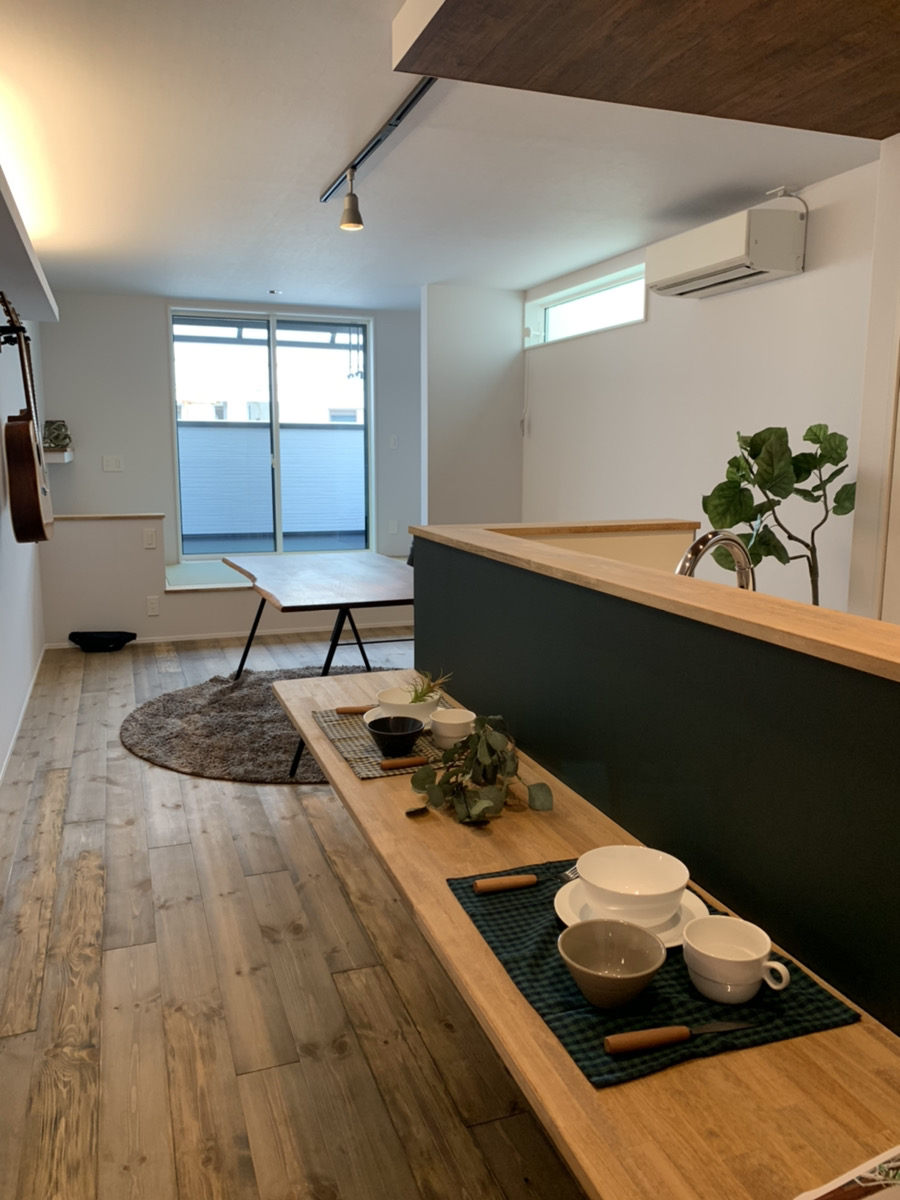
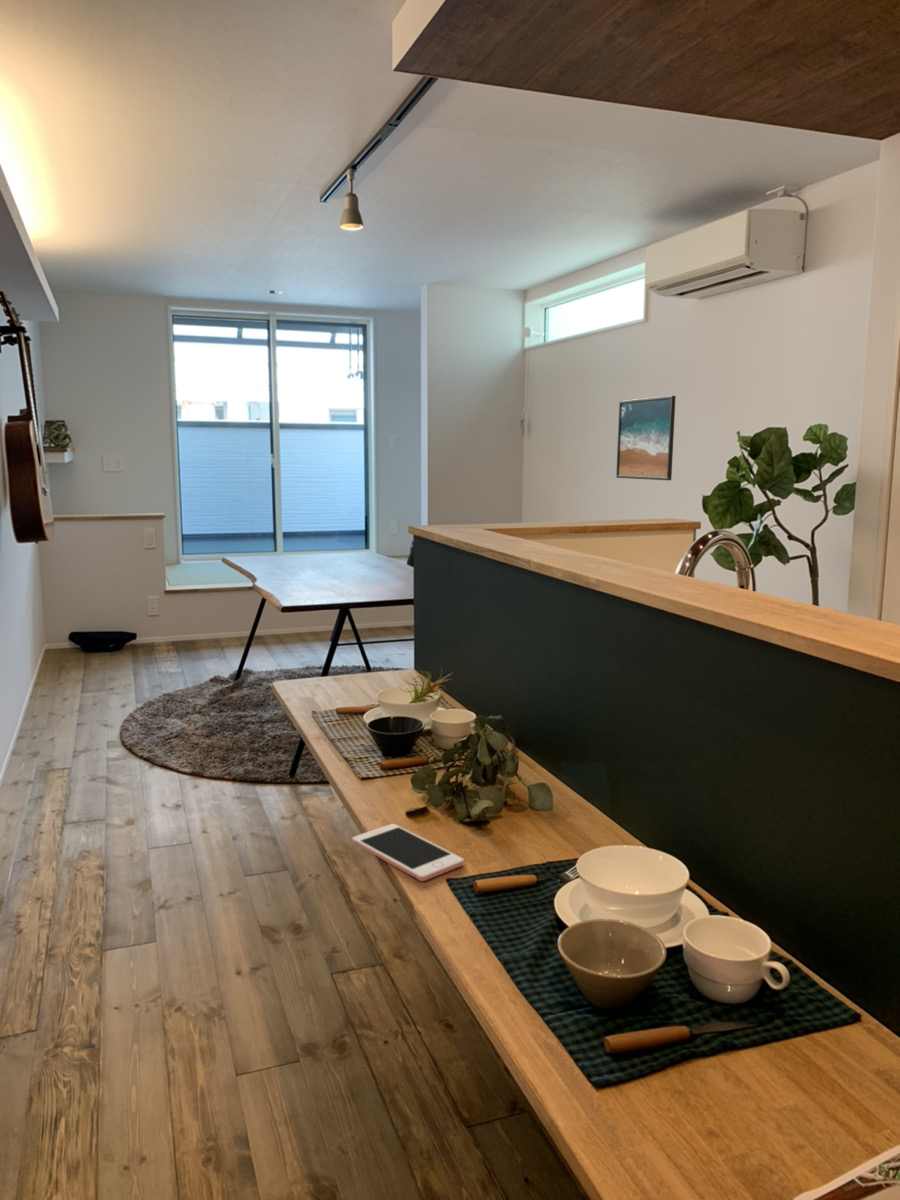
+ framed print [615,395,677,481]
+ cell phone [351,823,465,882]
